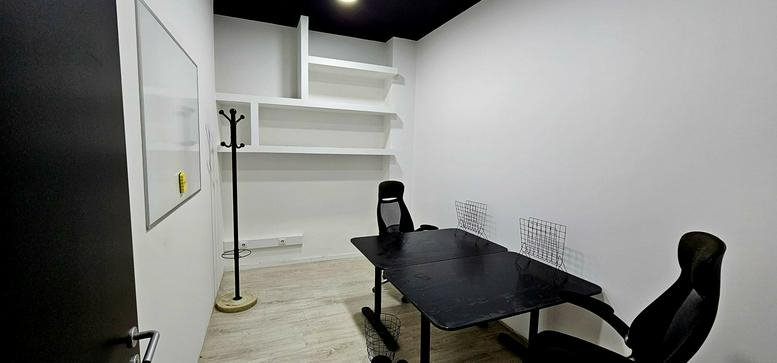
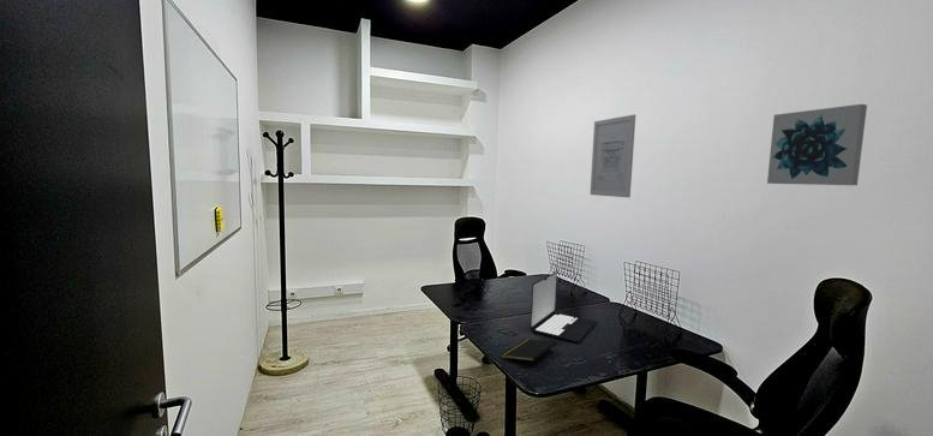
+ laptop [530,271,598,344]
+ notepad [500,338,557,363]
+ wall art [766,103,868,186]
+ wall art [590,113,636,198]
